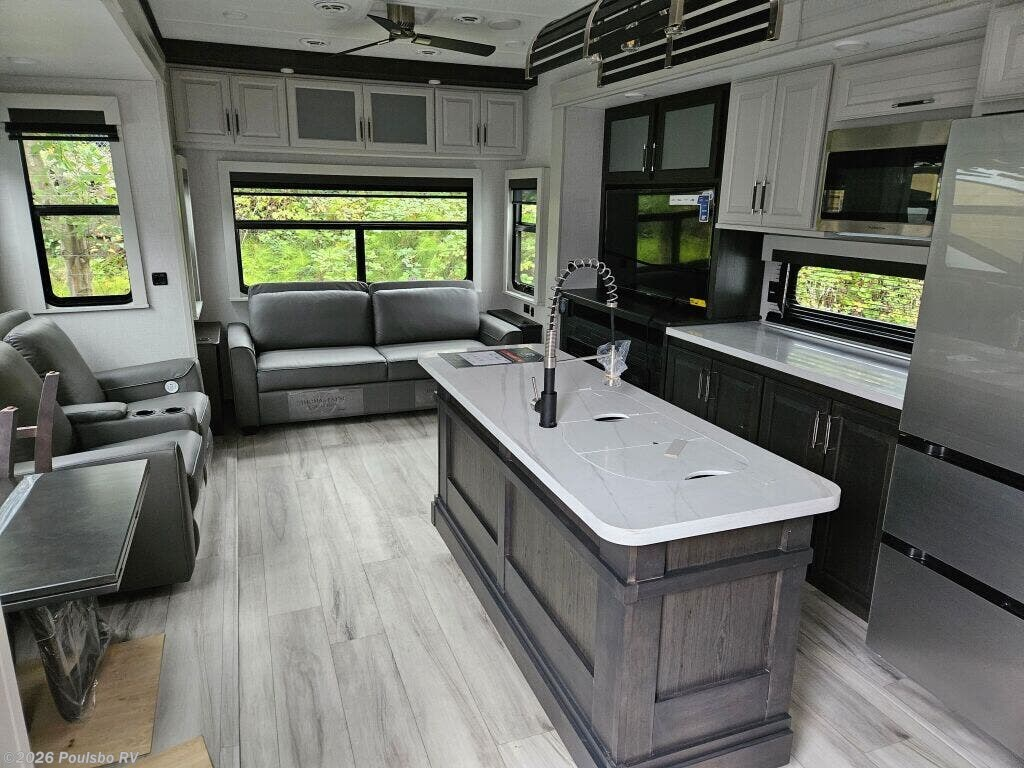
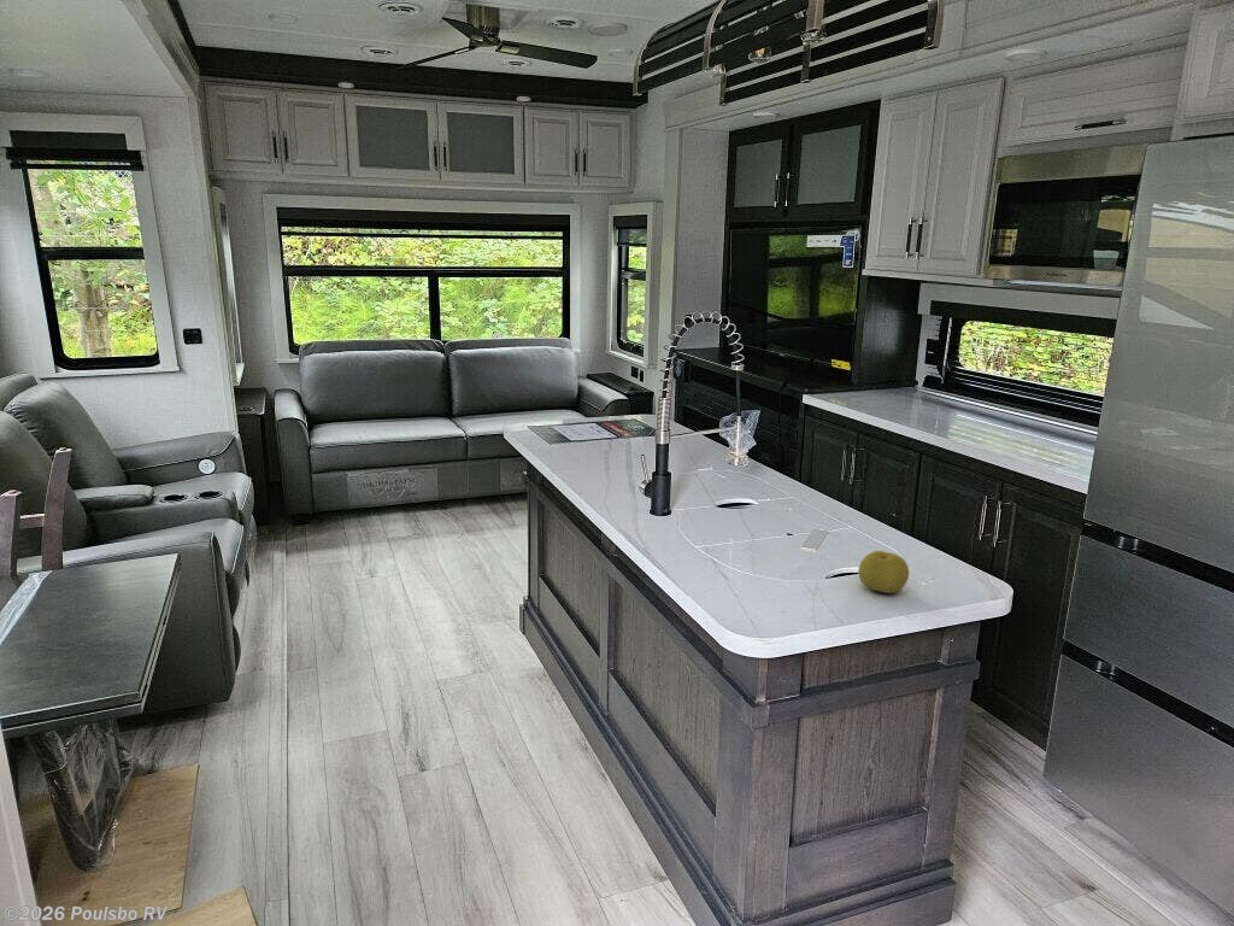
+ fruit [857,550,910,594]
